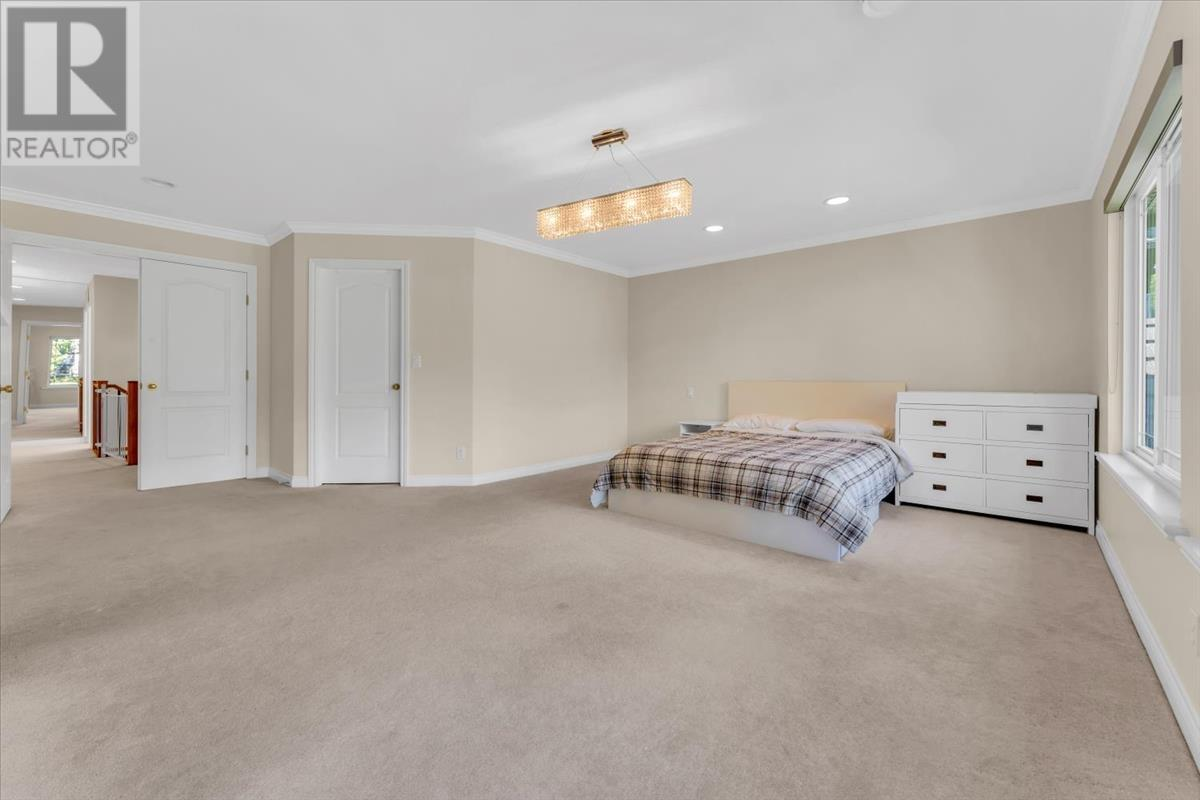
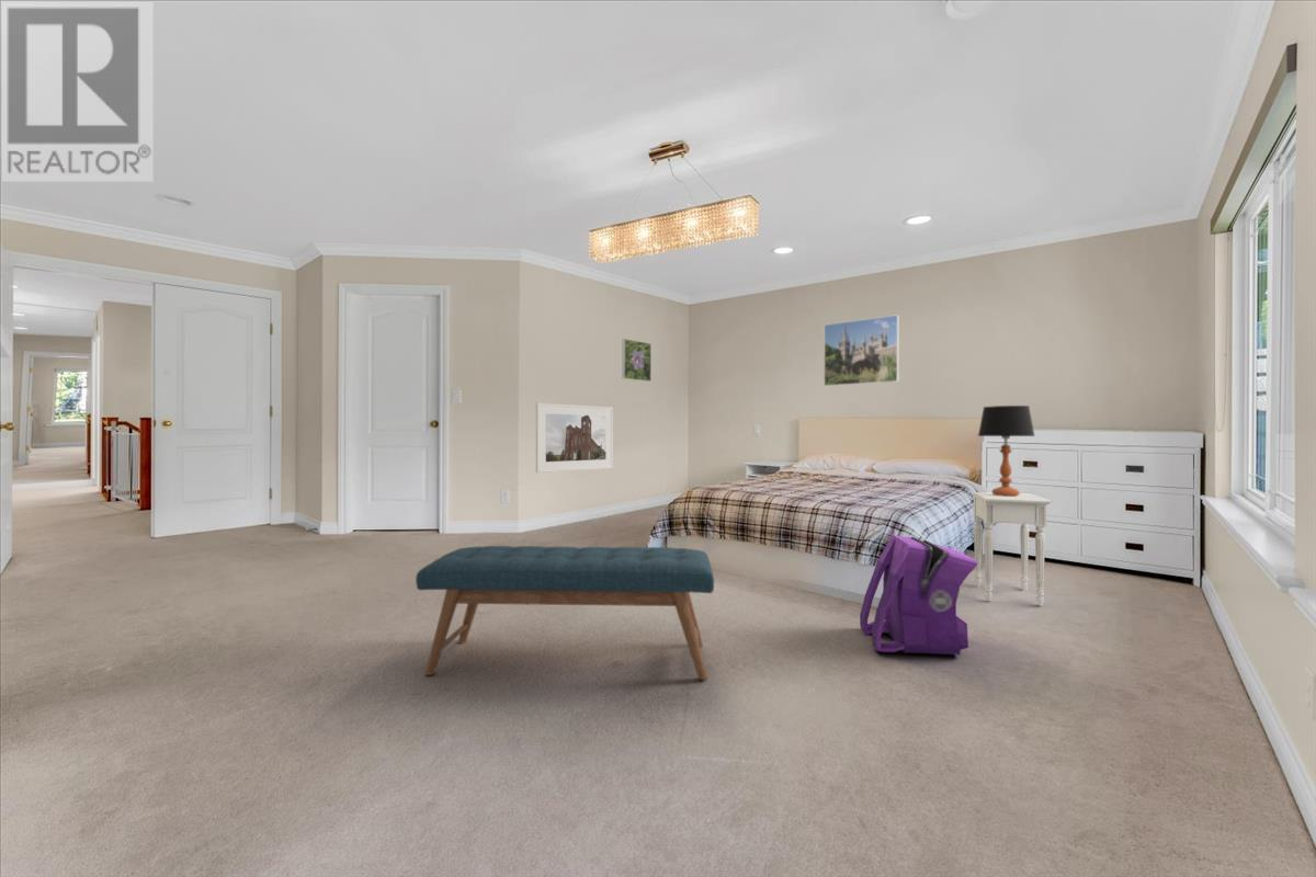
+ nightstand [972,491,1053,606]
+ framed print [535,402,614,474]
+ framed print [621,338,653,383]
+ bench [415,545,715,681]
+ table lamp [977,405,1036,497]
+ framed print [822,314,900,387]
+ backpack [859,534,978,656]
